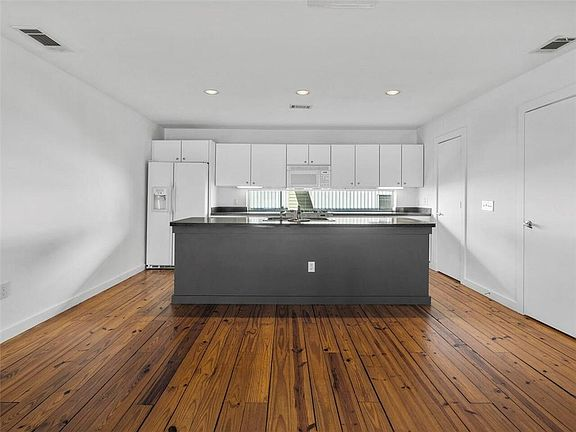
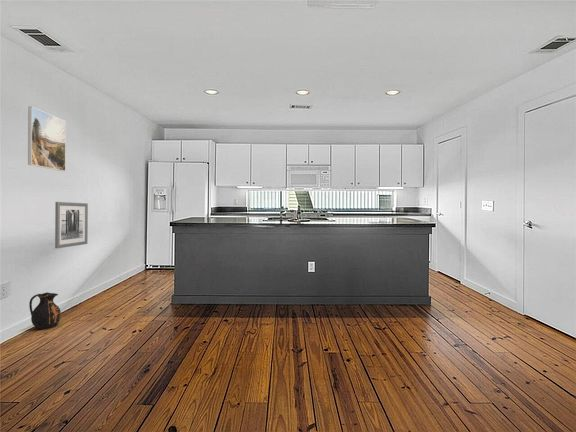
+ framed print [27,106,67,172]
+ ceramic jug [28,292,62,330]
+ wall art [54,201,89,249]
